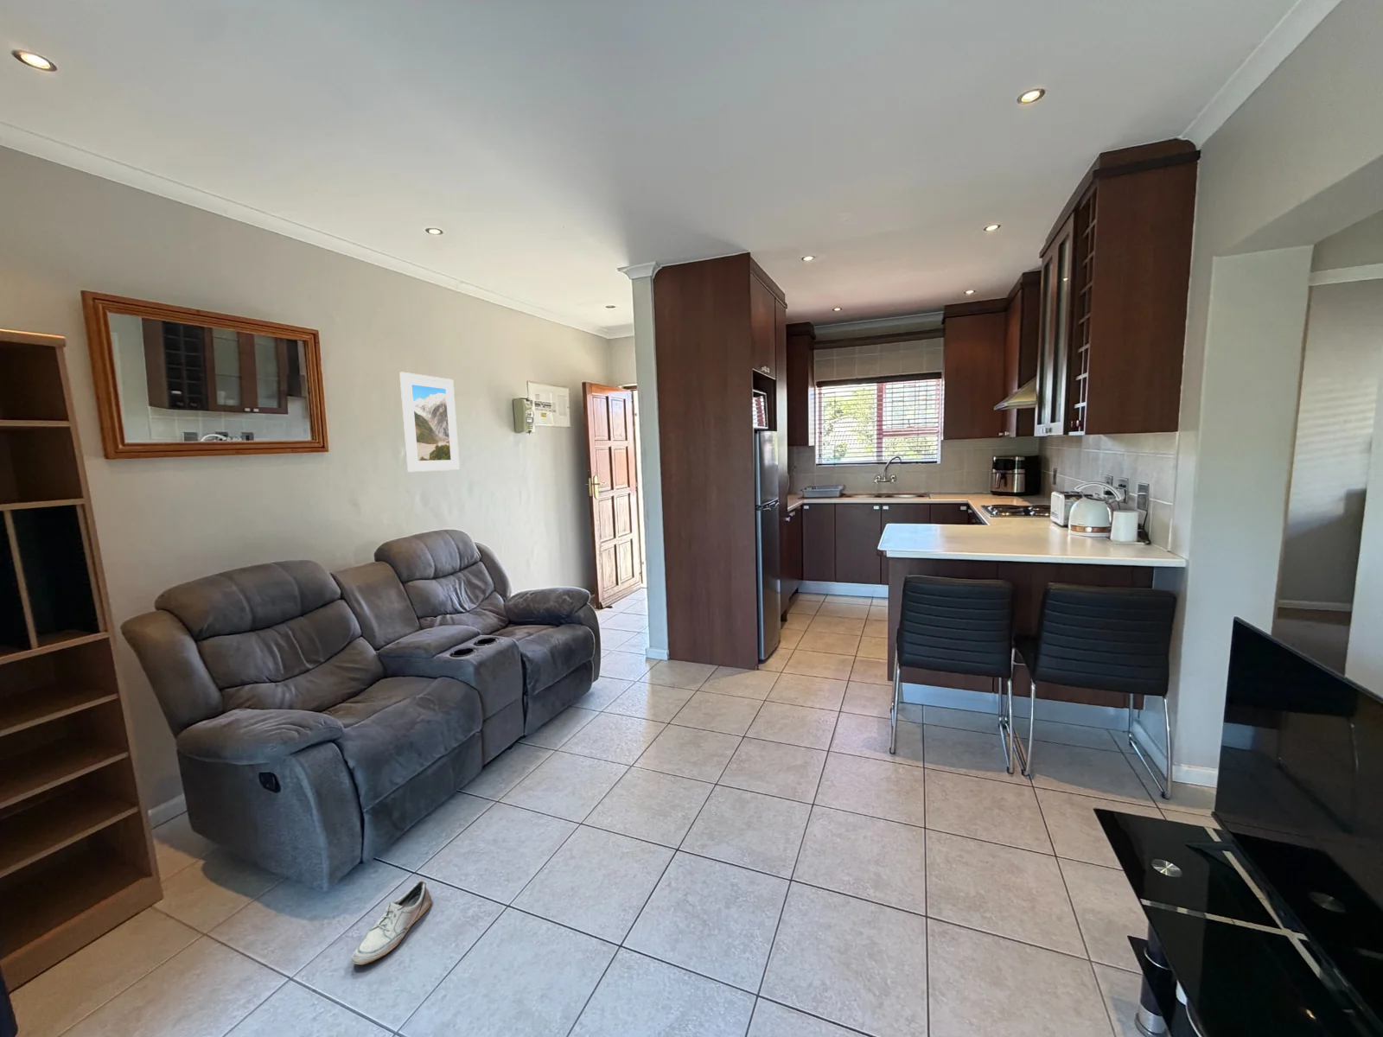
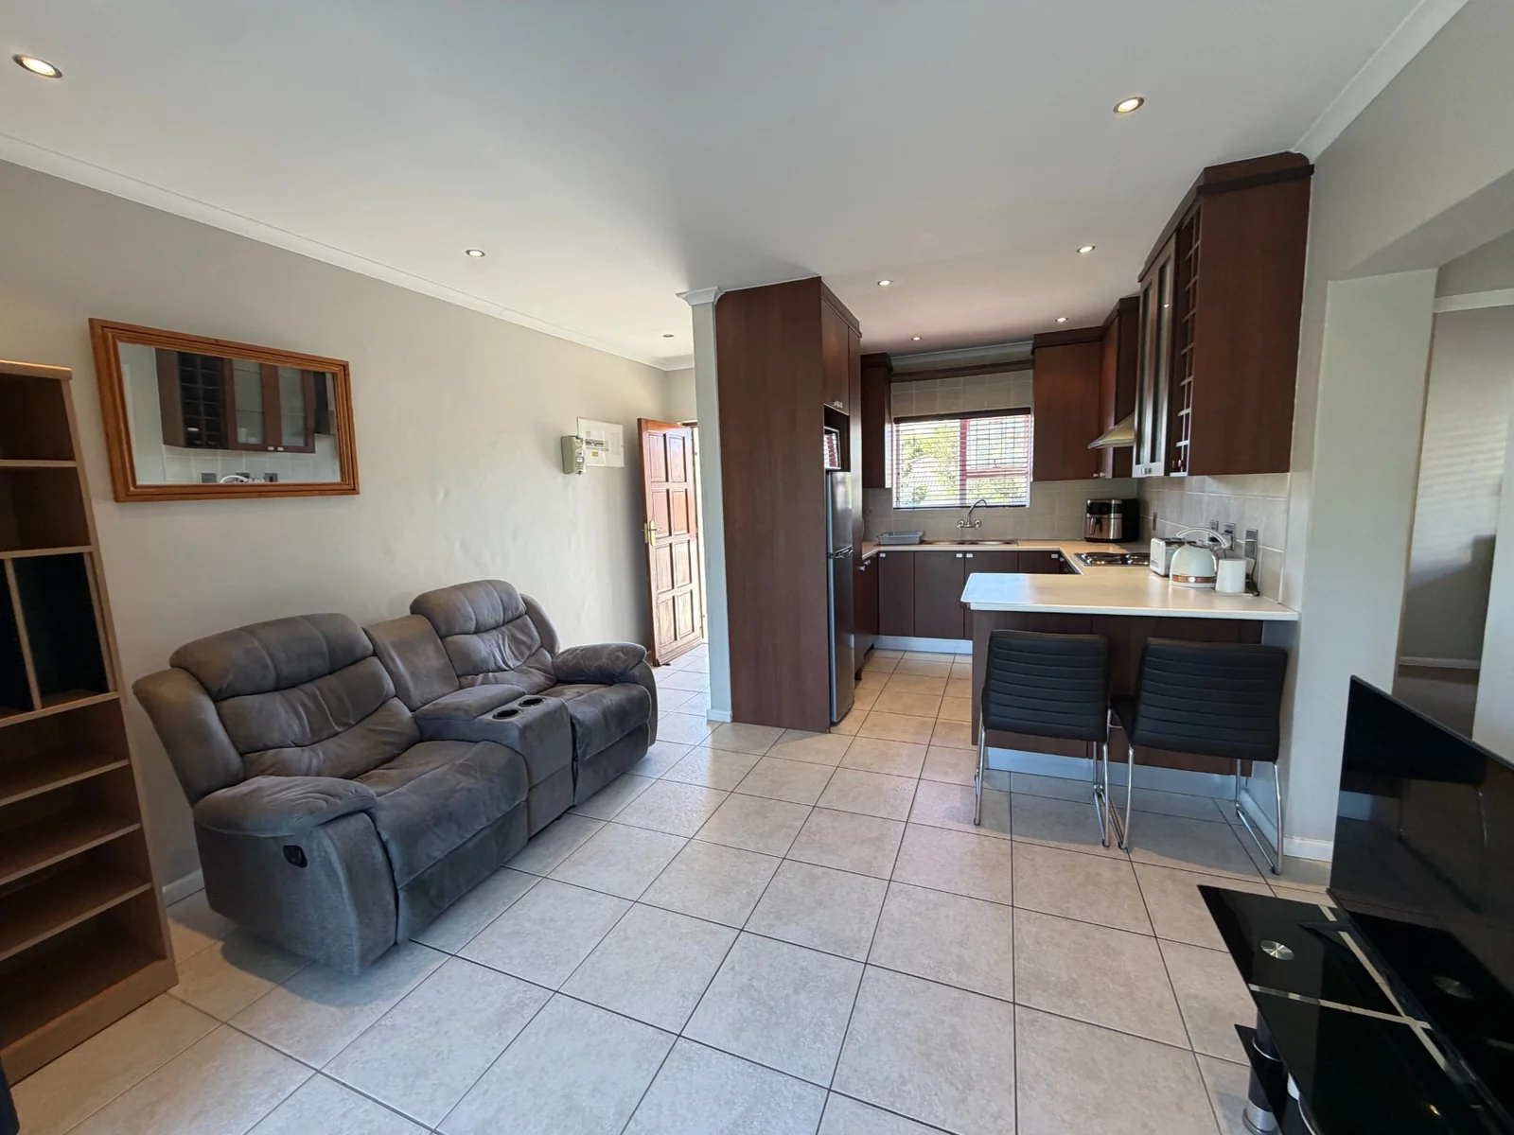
- shoe [351,880,432,965]
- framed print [399,371,461,473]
